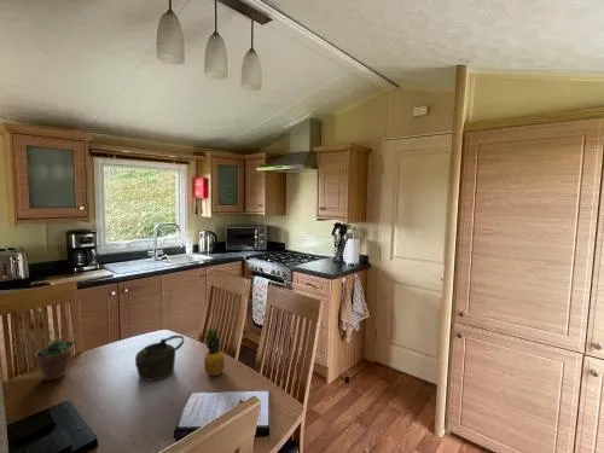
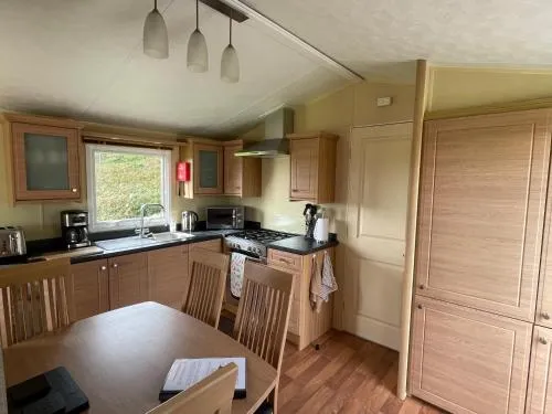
- teapot [134,335,185,382]
- fruit [203,325,226,377]
- succulent plant [34,329,75,382]
